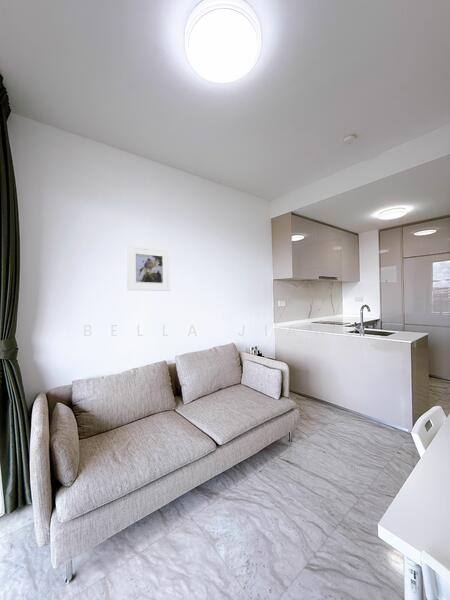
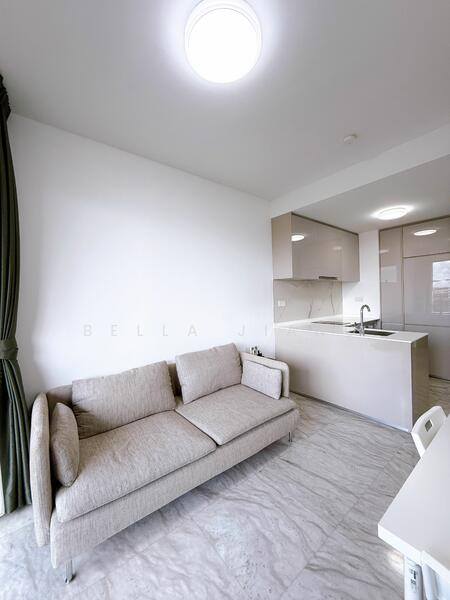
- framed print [126,244,171,292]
